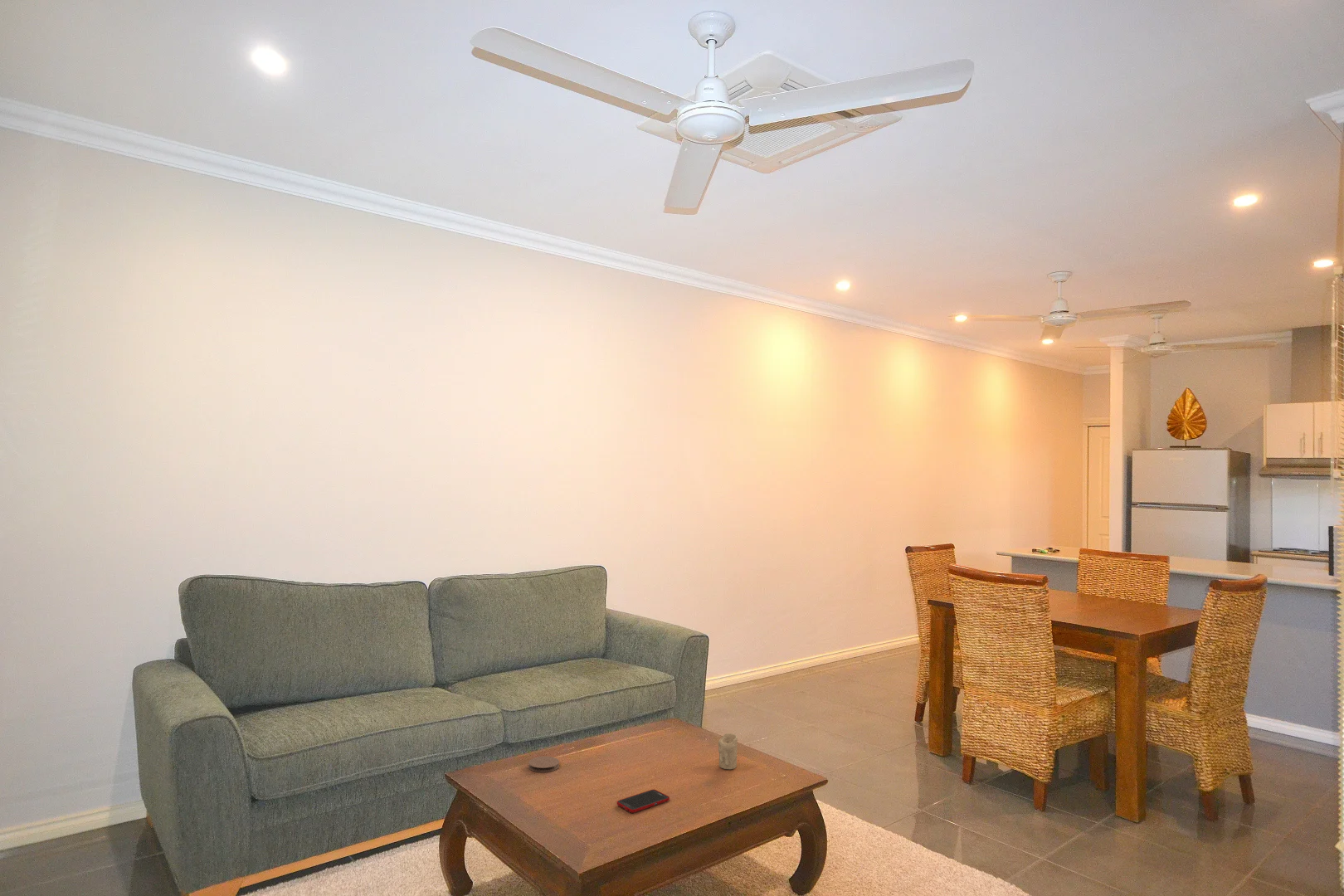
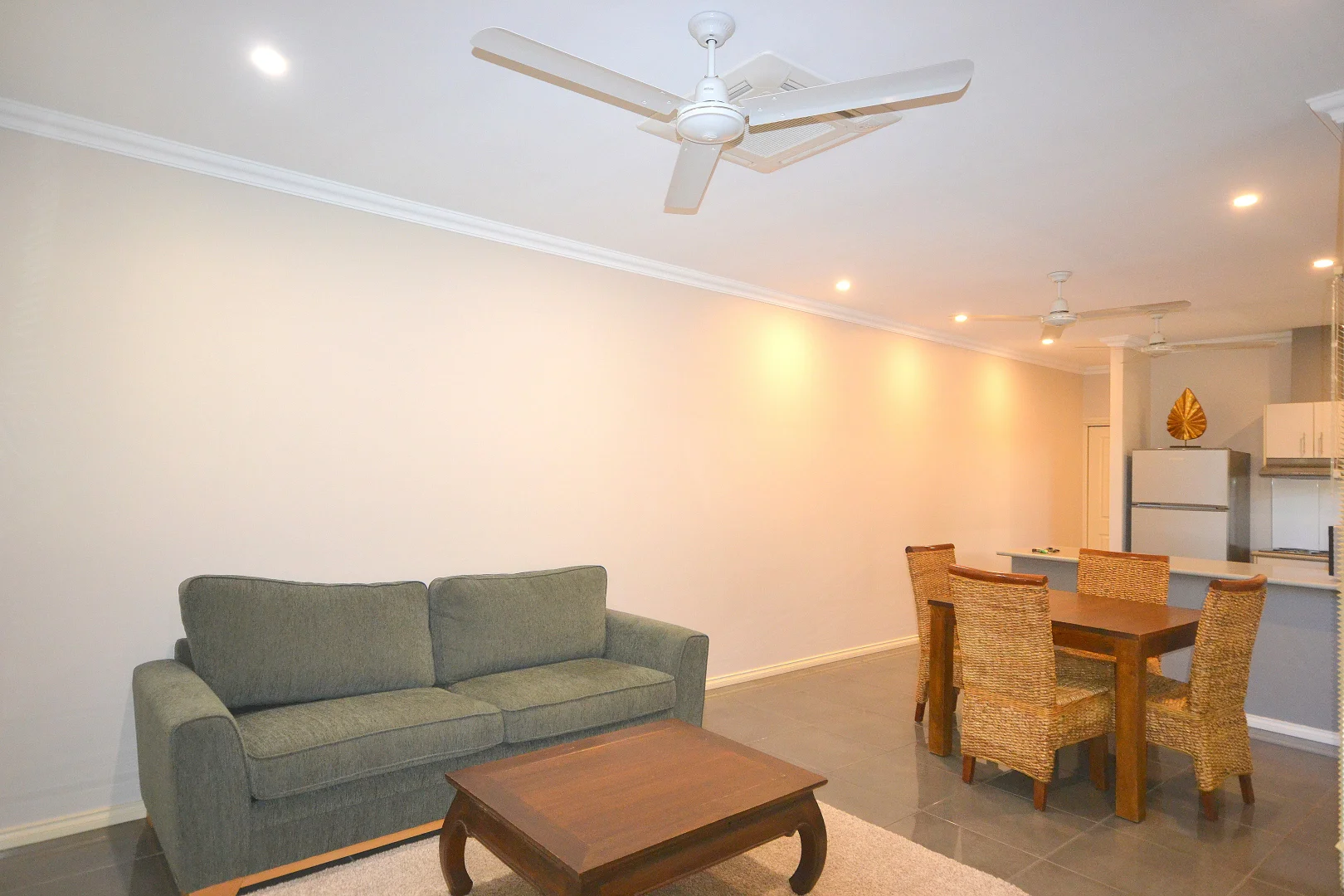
- candle [718,733,738,770]
- coaster [528,756,560,773]
- cell phone [616,789,670,814]
